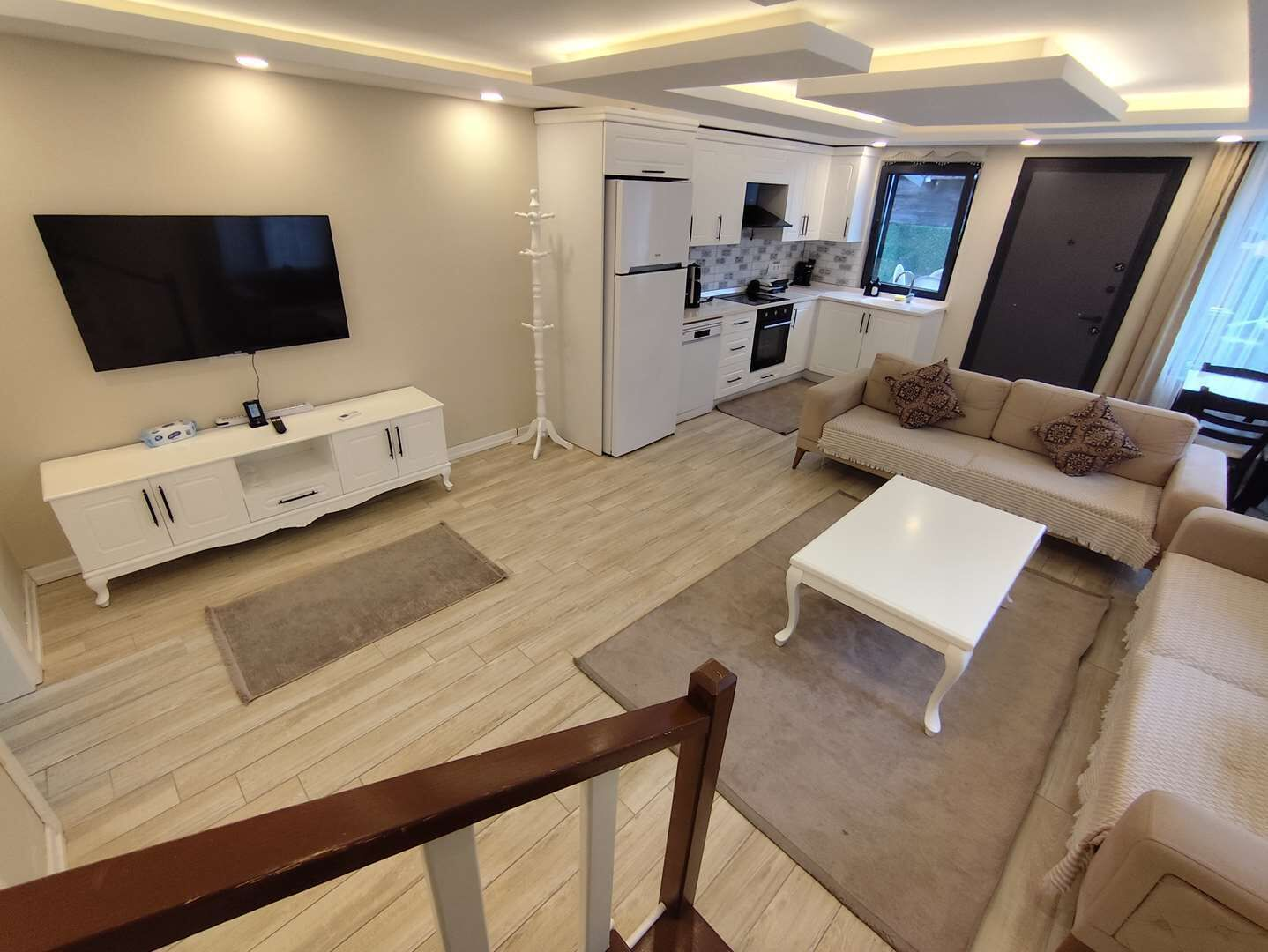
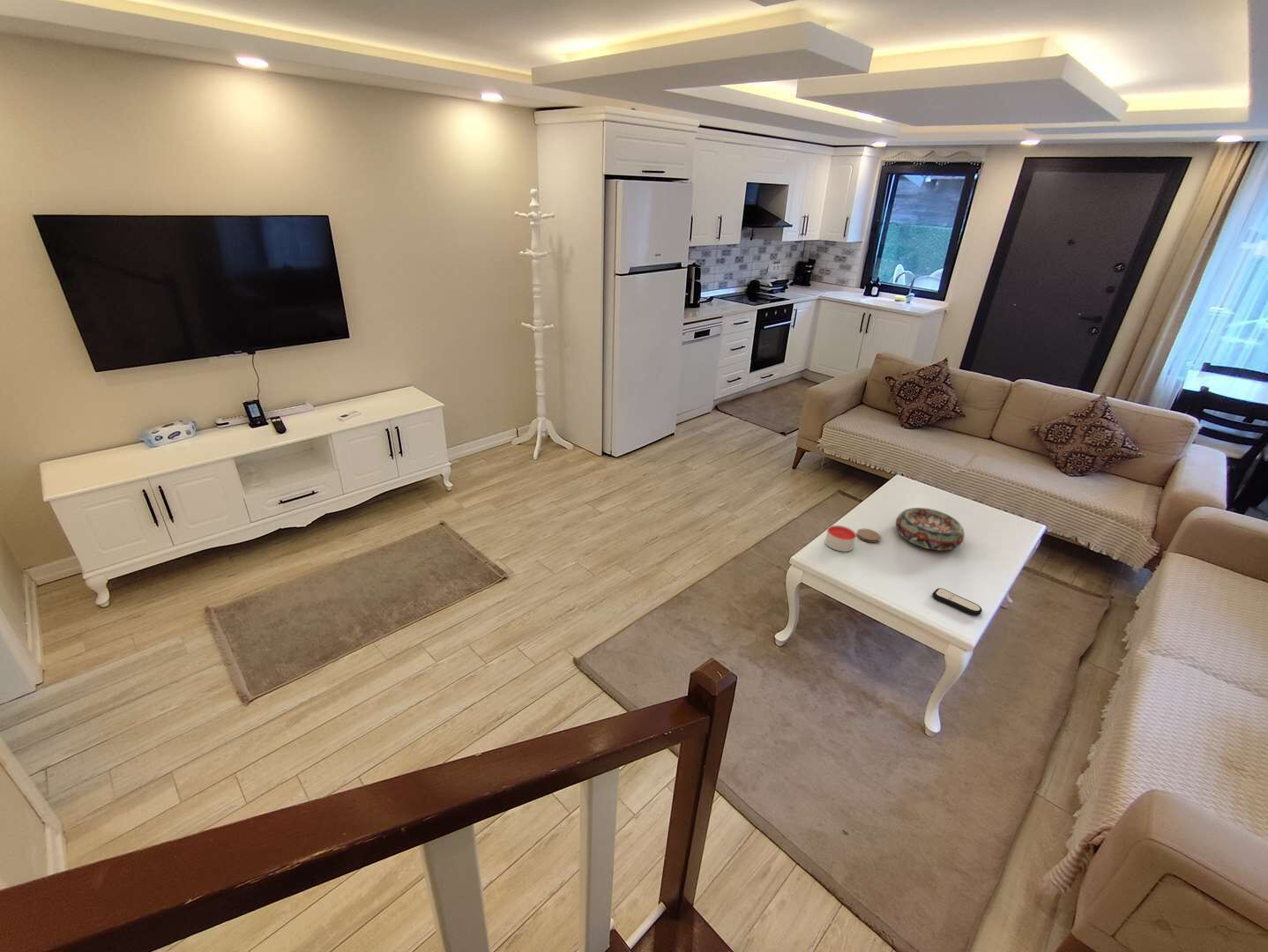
+ coaster [856,528,882,544]
+ decorative bowl [895,507,966,551]
+ candle [824,524,857,553]
+ remote control [932,587,983,616]
